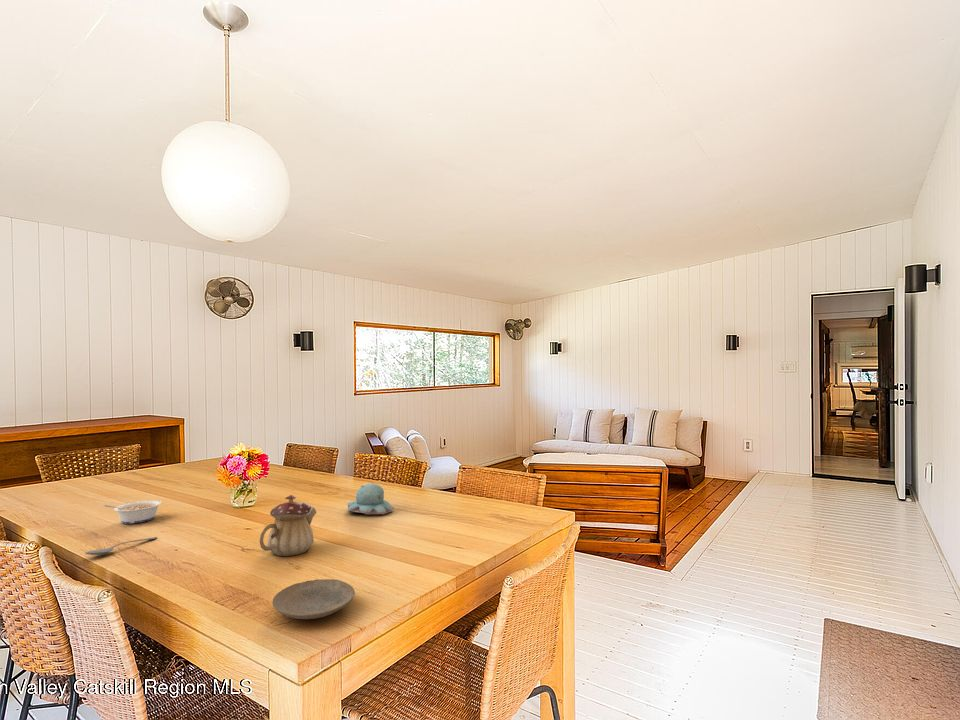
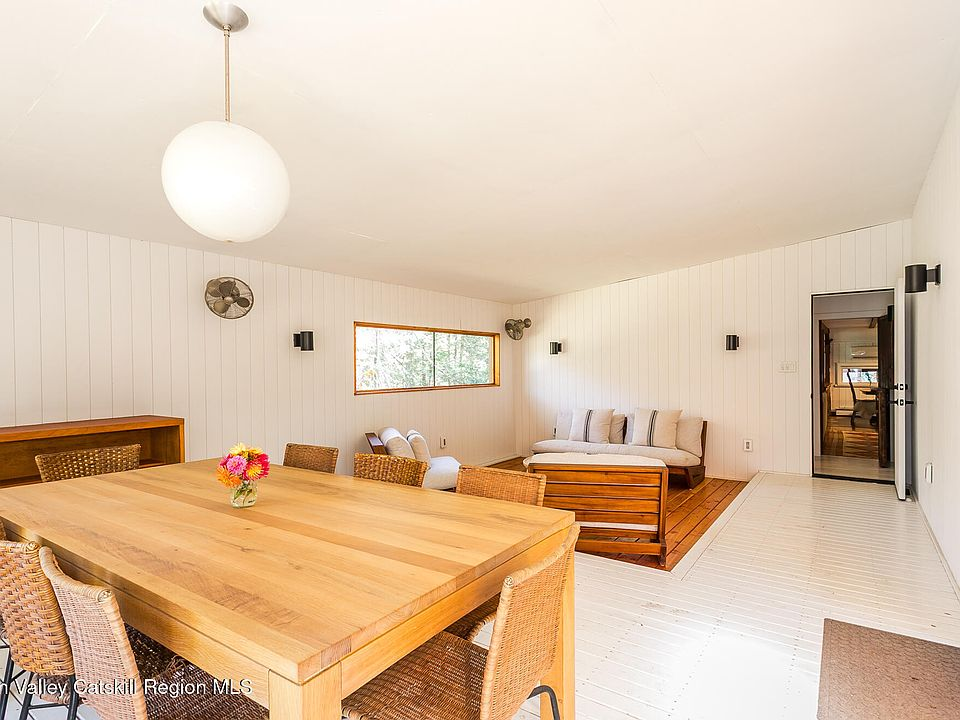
- legume [103,499,163,525]
- teapot [259,494,318,557]
- spoon [84,536,158,556]
- plate [271,578,356,620]
- candle [347,481,394,515]
